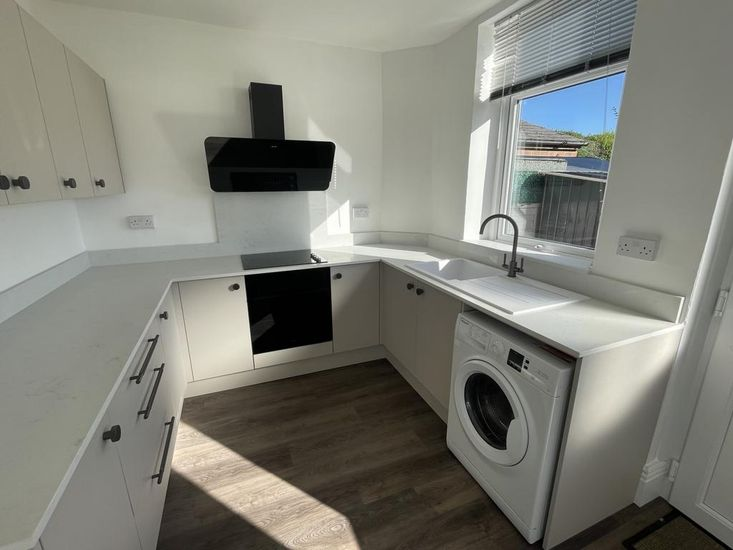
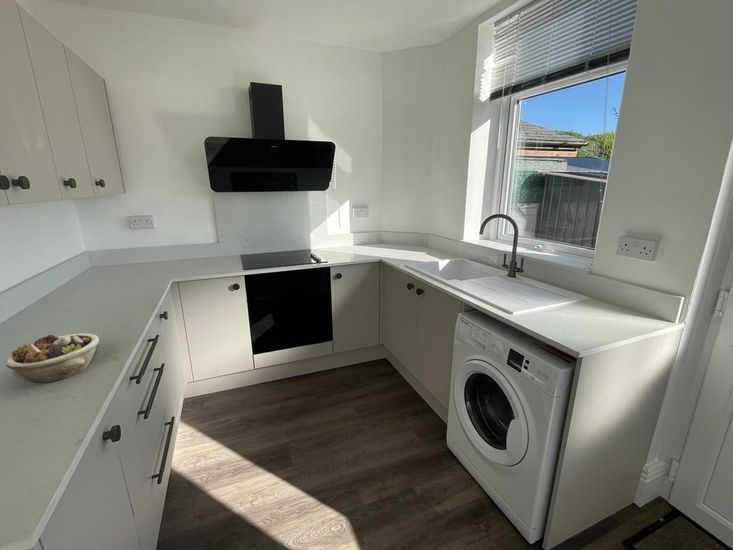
+ succulent planter [4,333,100,384]
